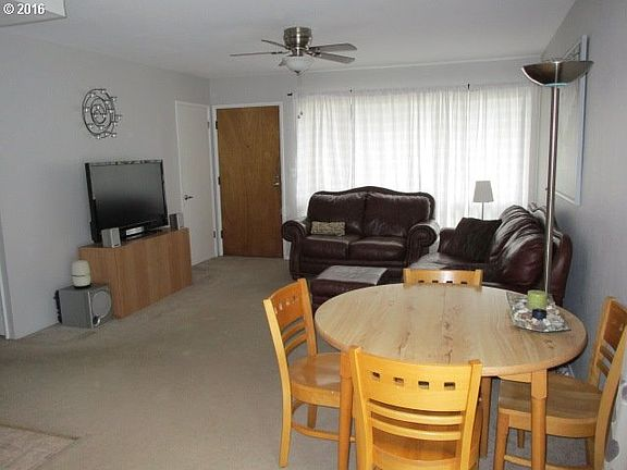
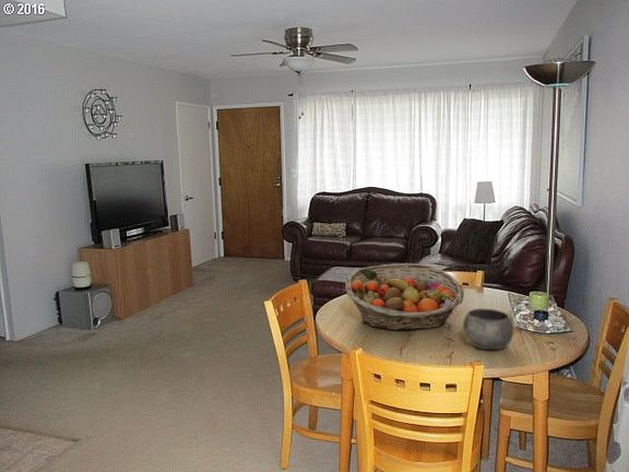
+ bowl [462,307,514,351]
+ fruit basket [344,262,465,332]
